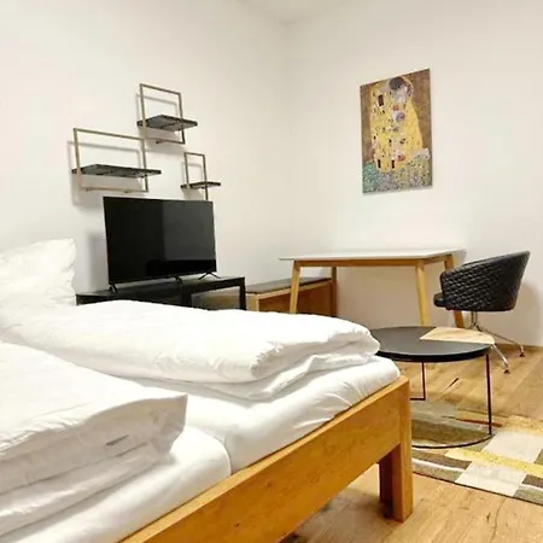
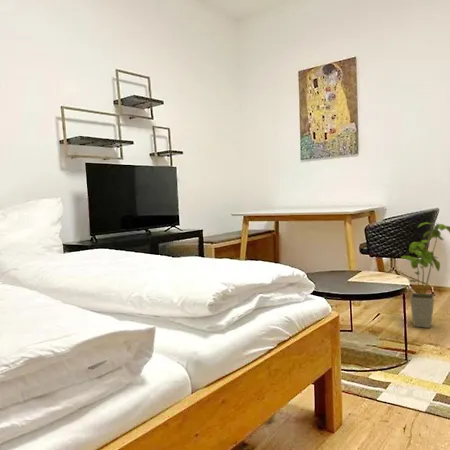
+ house plant [400,221,450,329]
